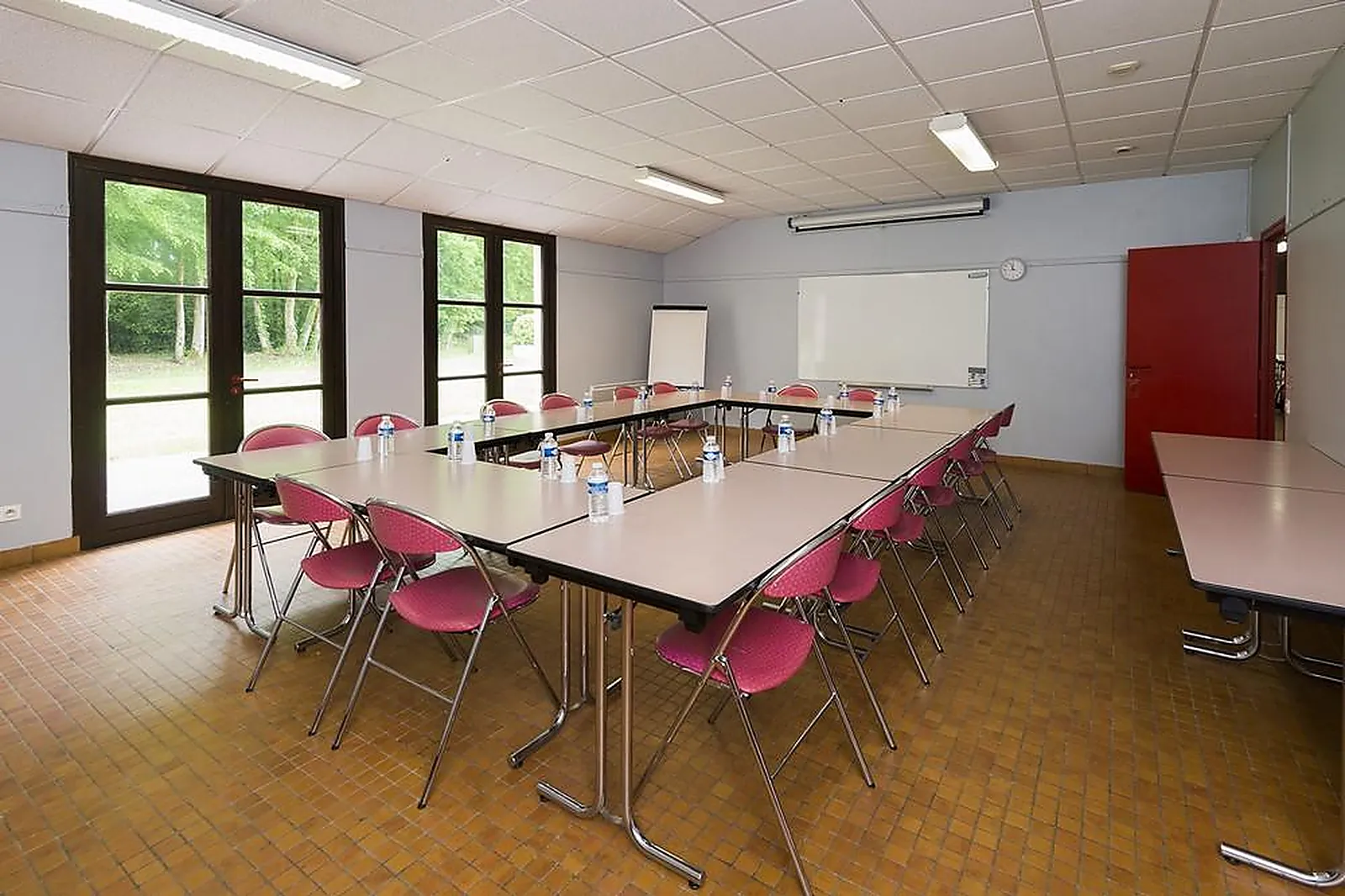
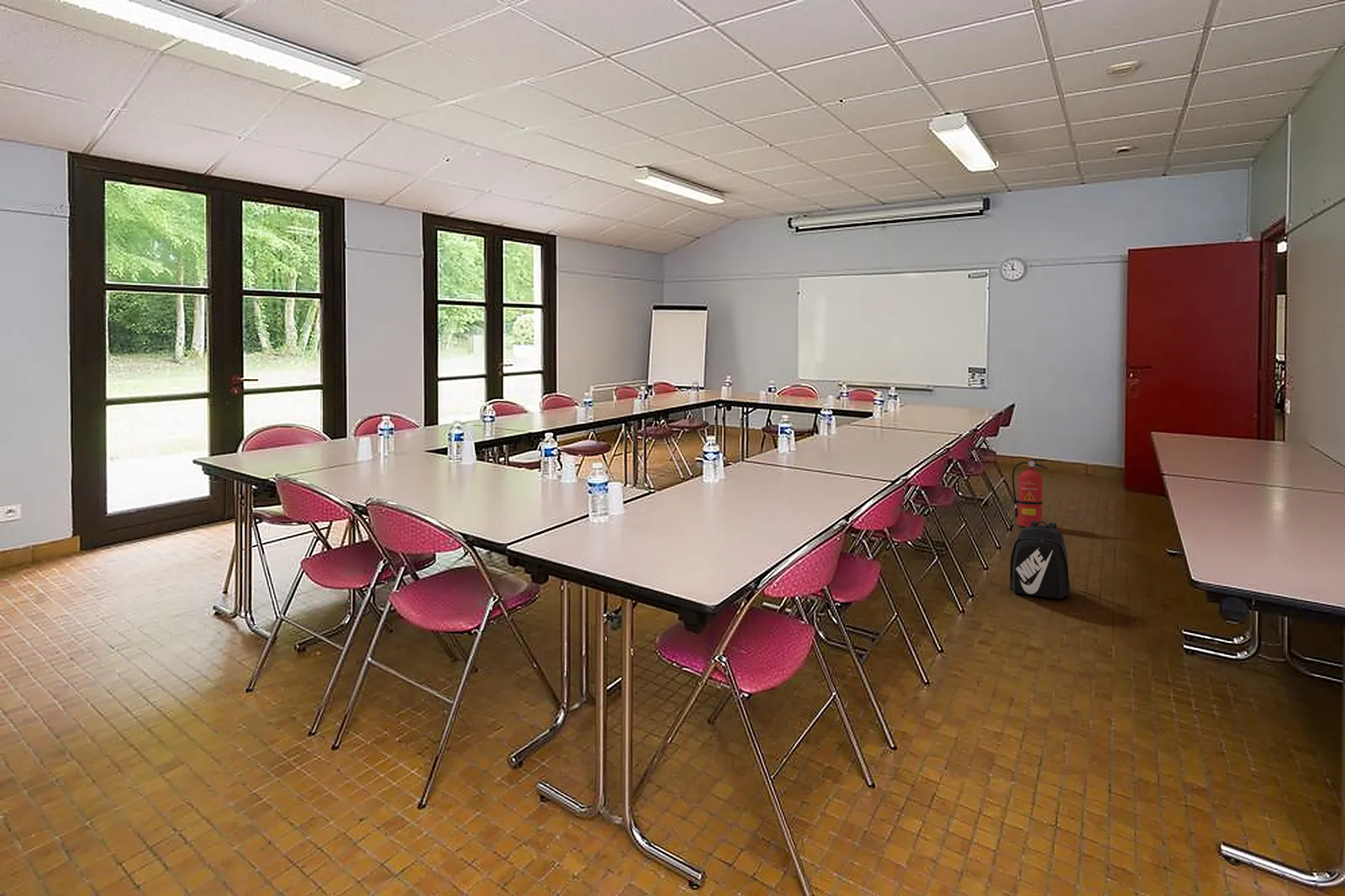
+ fire extinguisher [1011,458,1049,528]
+ backpack [1009,520,1071,599]
